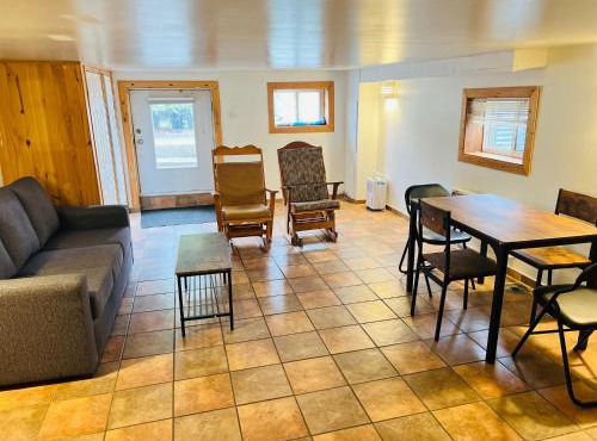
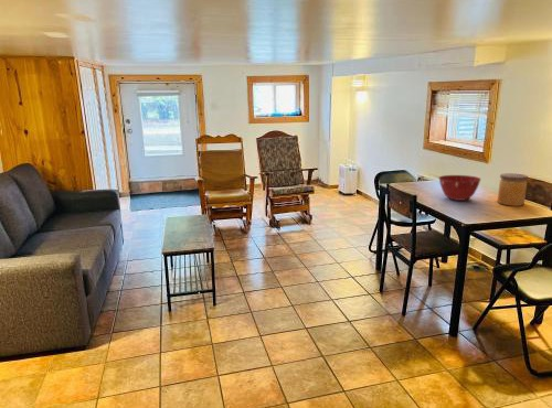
+ jar [497,172,529,207]
+ mixing bowl [437,174,482,202]
